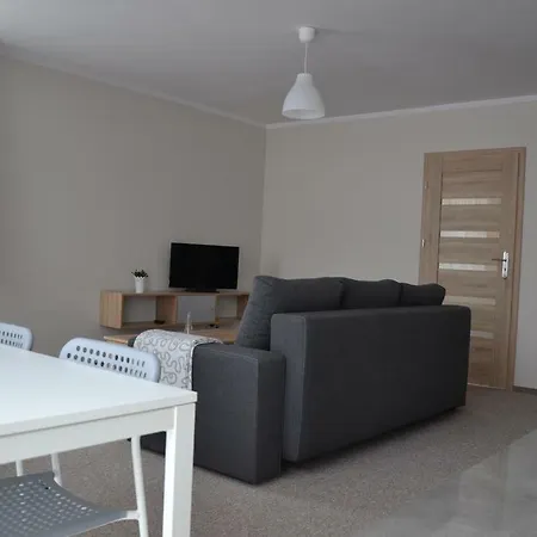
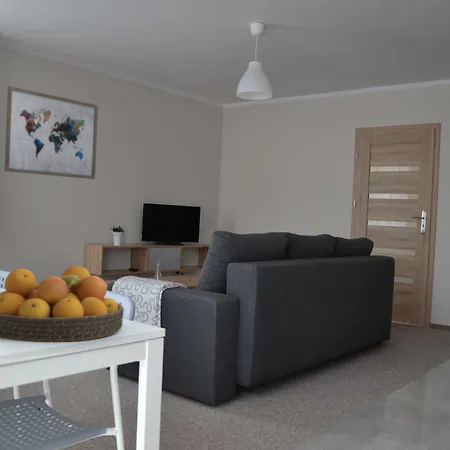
+ fruit bowl [0,265,125,343]
+ wall art [4,85,99,180]
